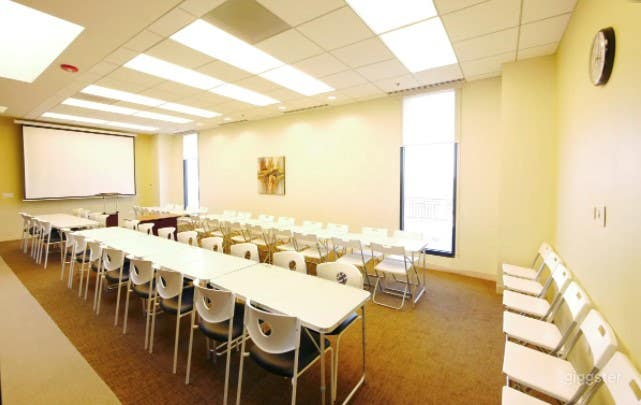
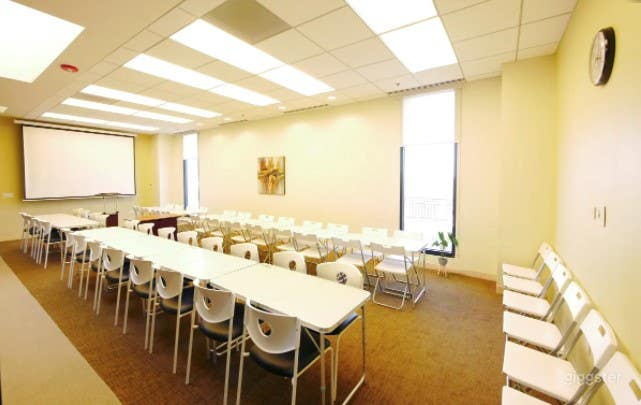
+ house plant [430,231,459,277]
